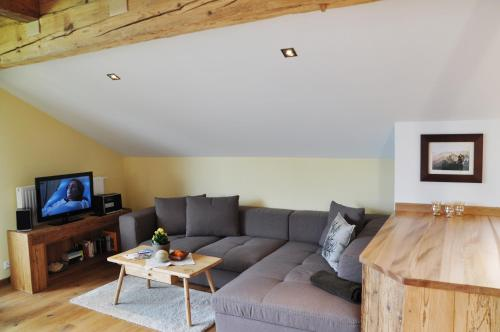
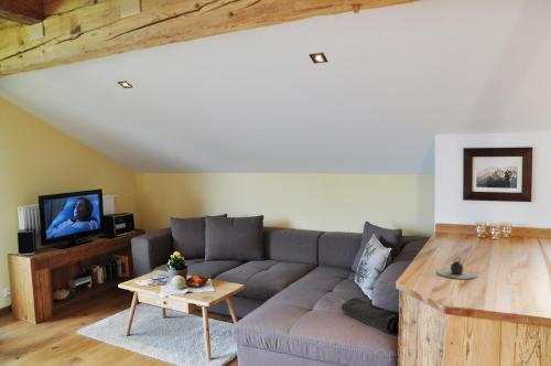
+ teapot [435,257,478,280]
